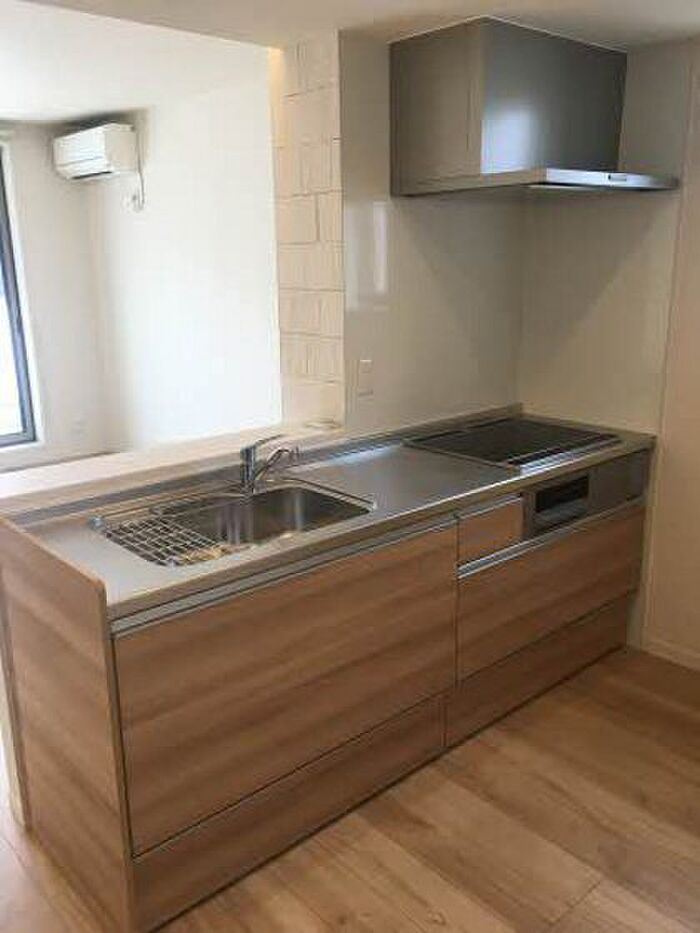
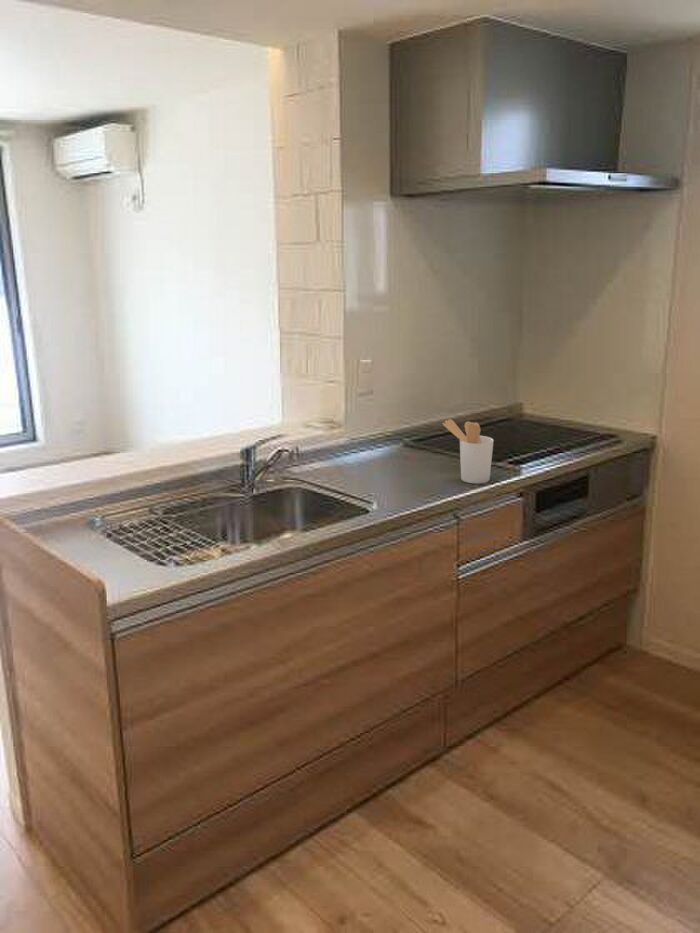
+ utensil holder [441,418,495,485]
